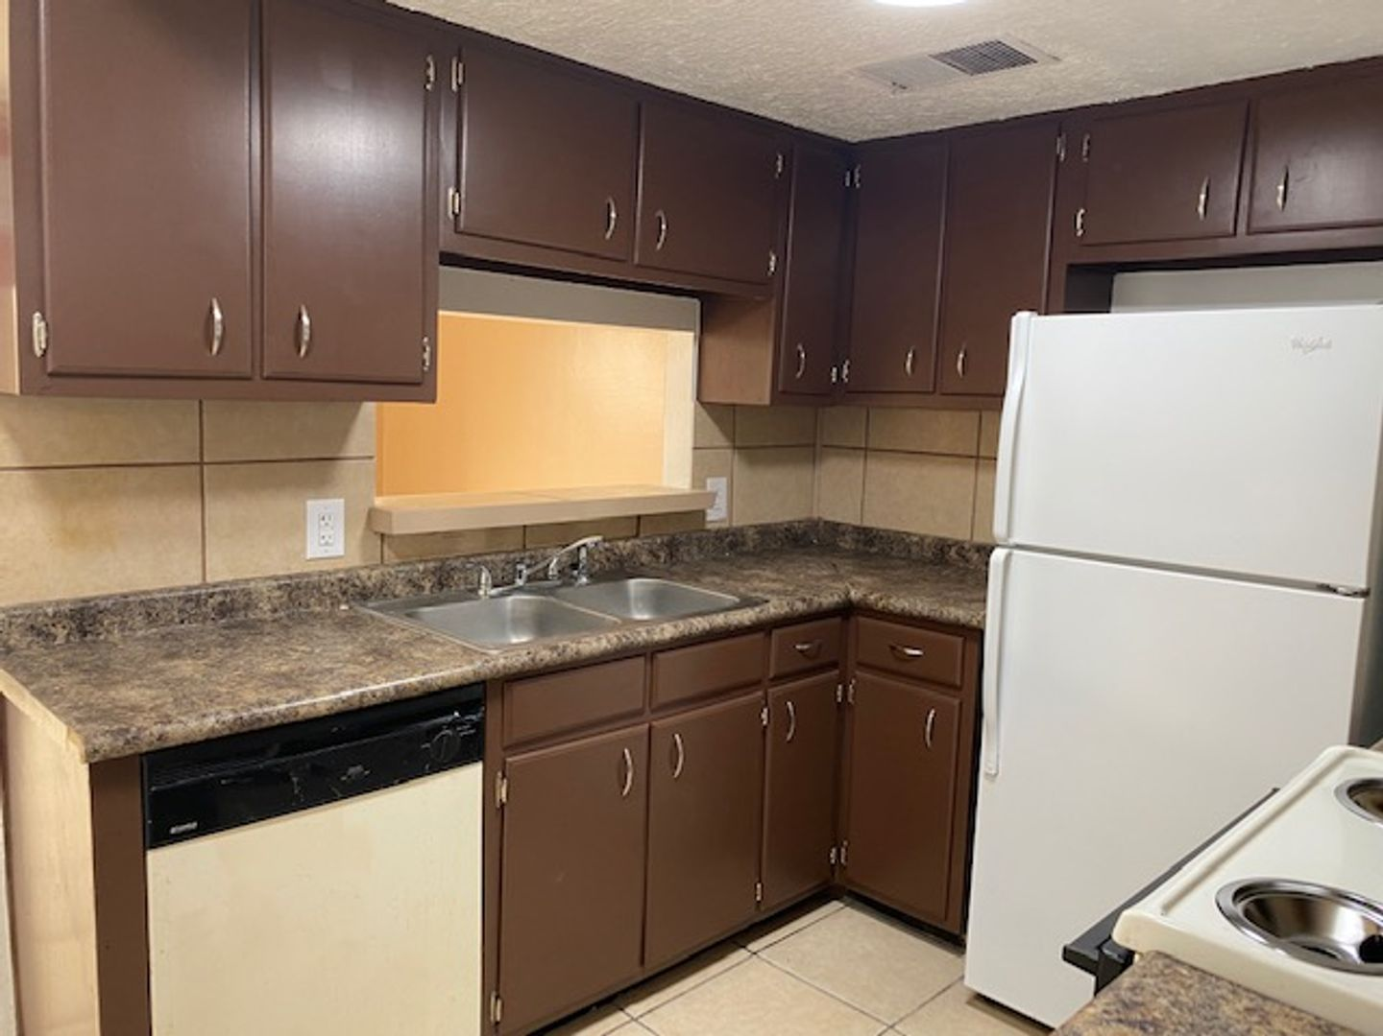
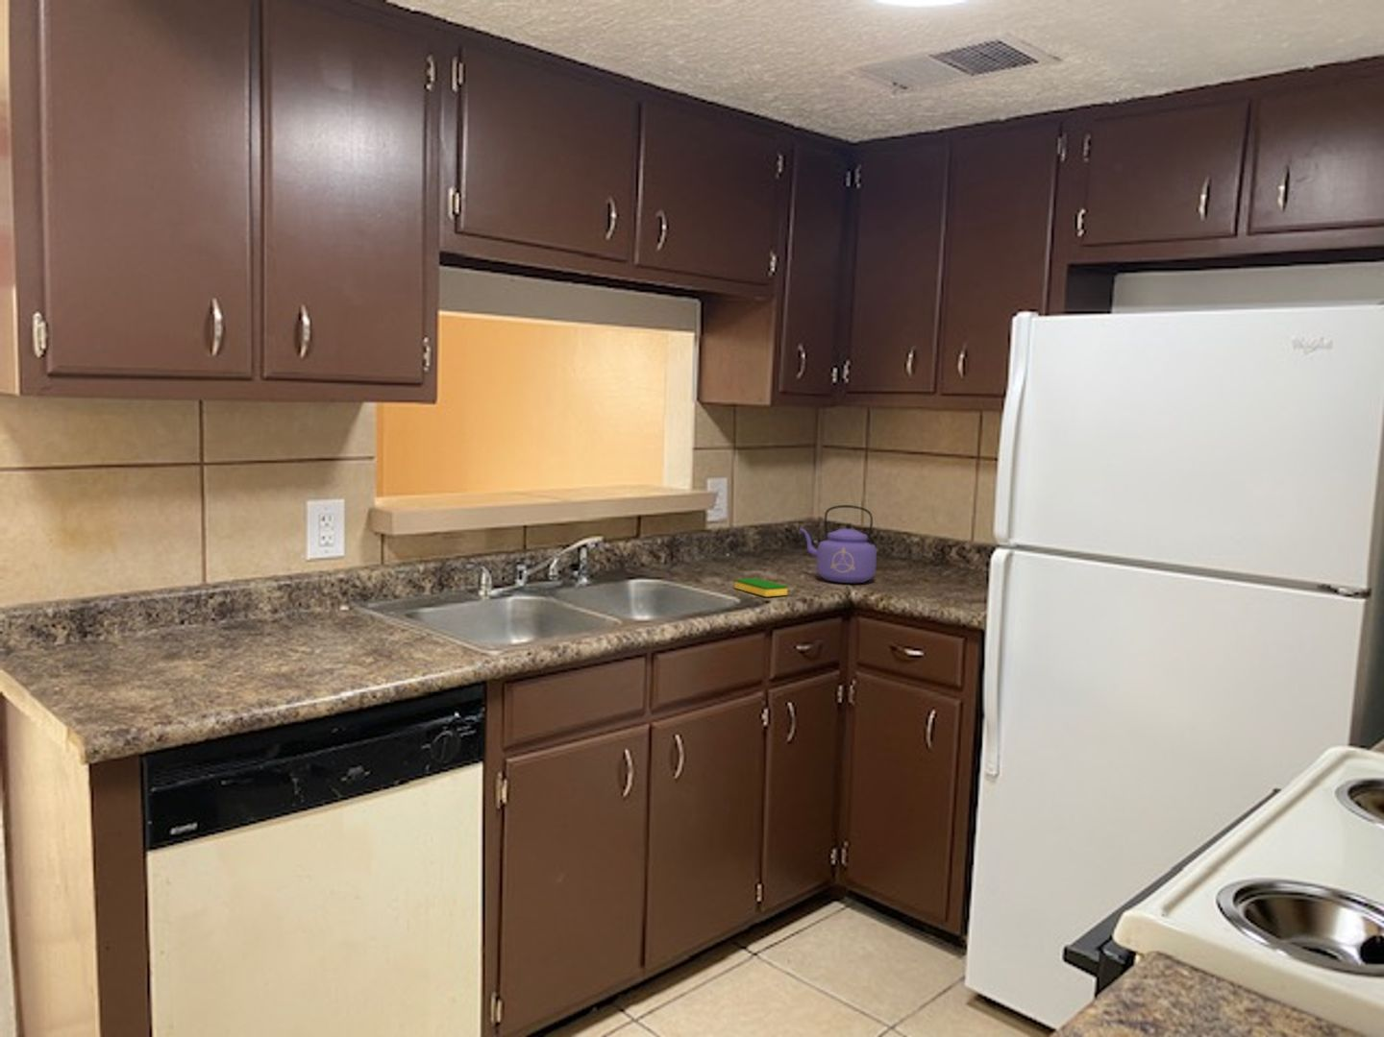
+ kettle [799,504,877,584]
+ dish sponge [735,577,789,597]
